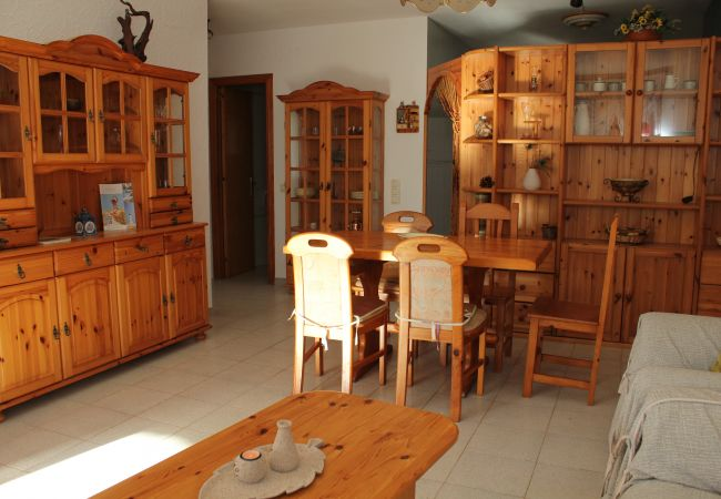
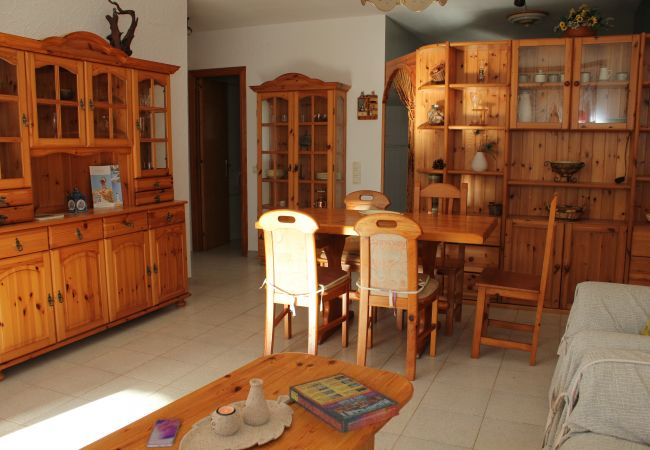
+ smartphone [146,418,181,448]
+ game compilation box [288,372,400,434]
